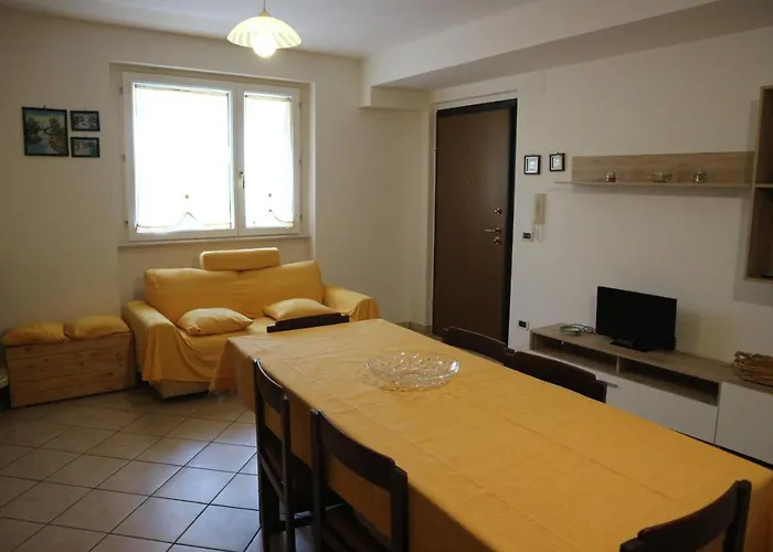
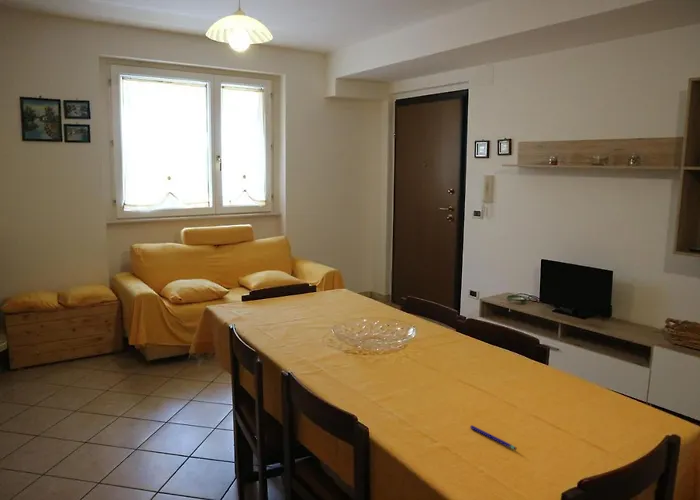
+ pen [469,424,517,451]
